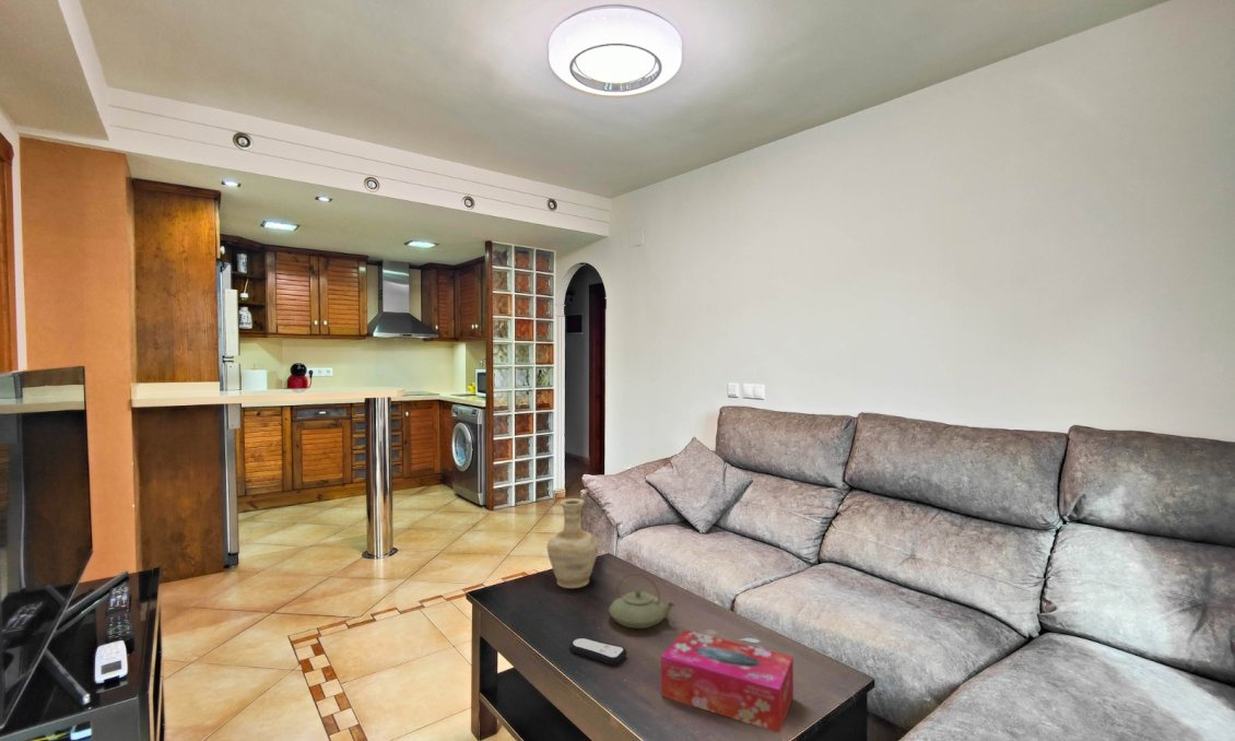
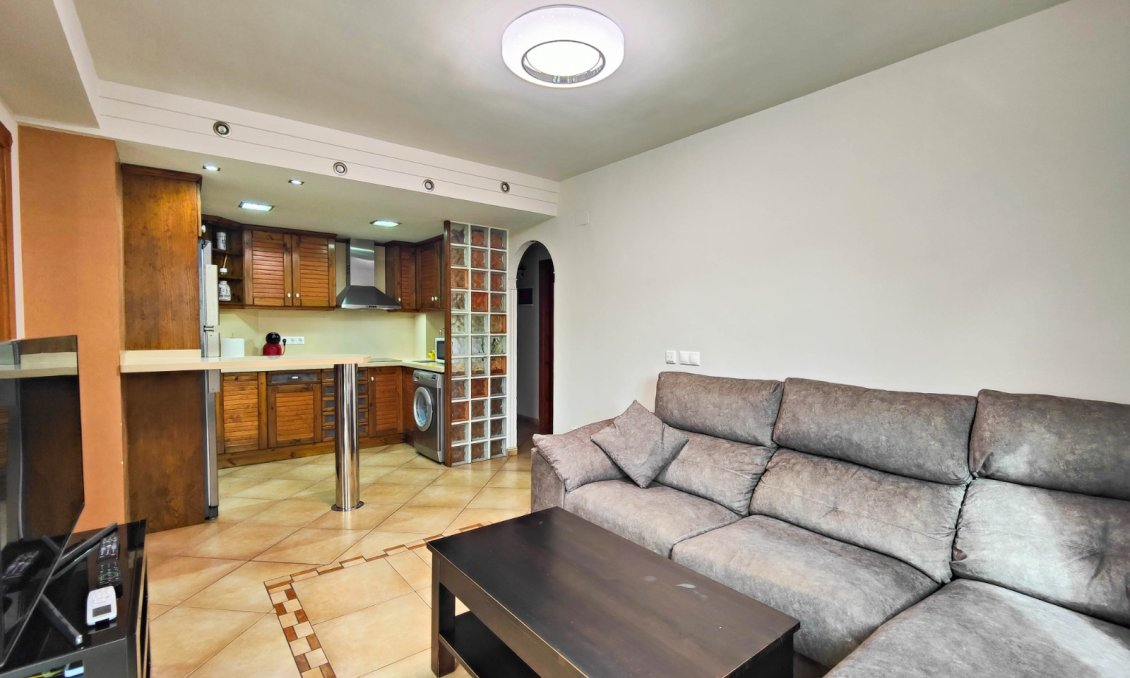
- tissue box [660,628,795,734]
- vase [545,497,599,589]
- remote control [568,636,627,666]
- teapot [608,573,675,630]
